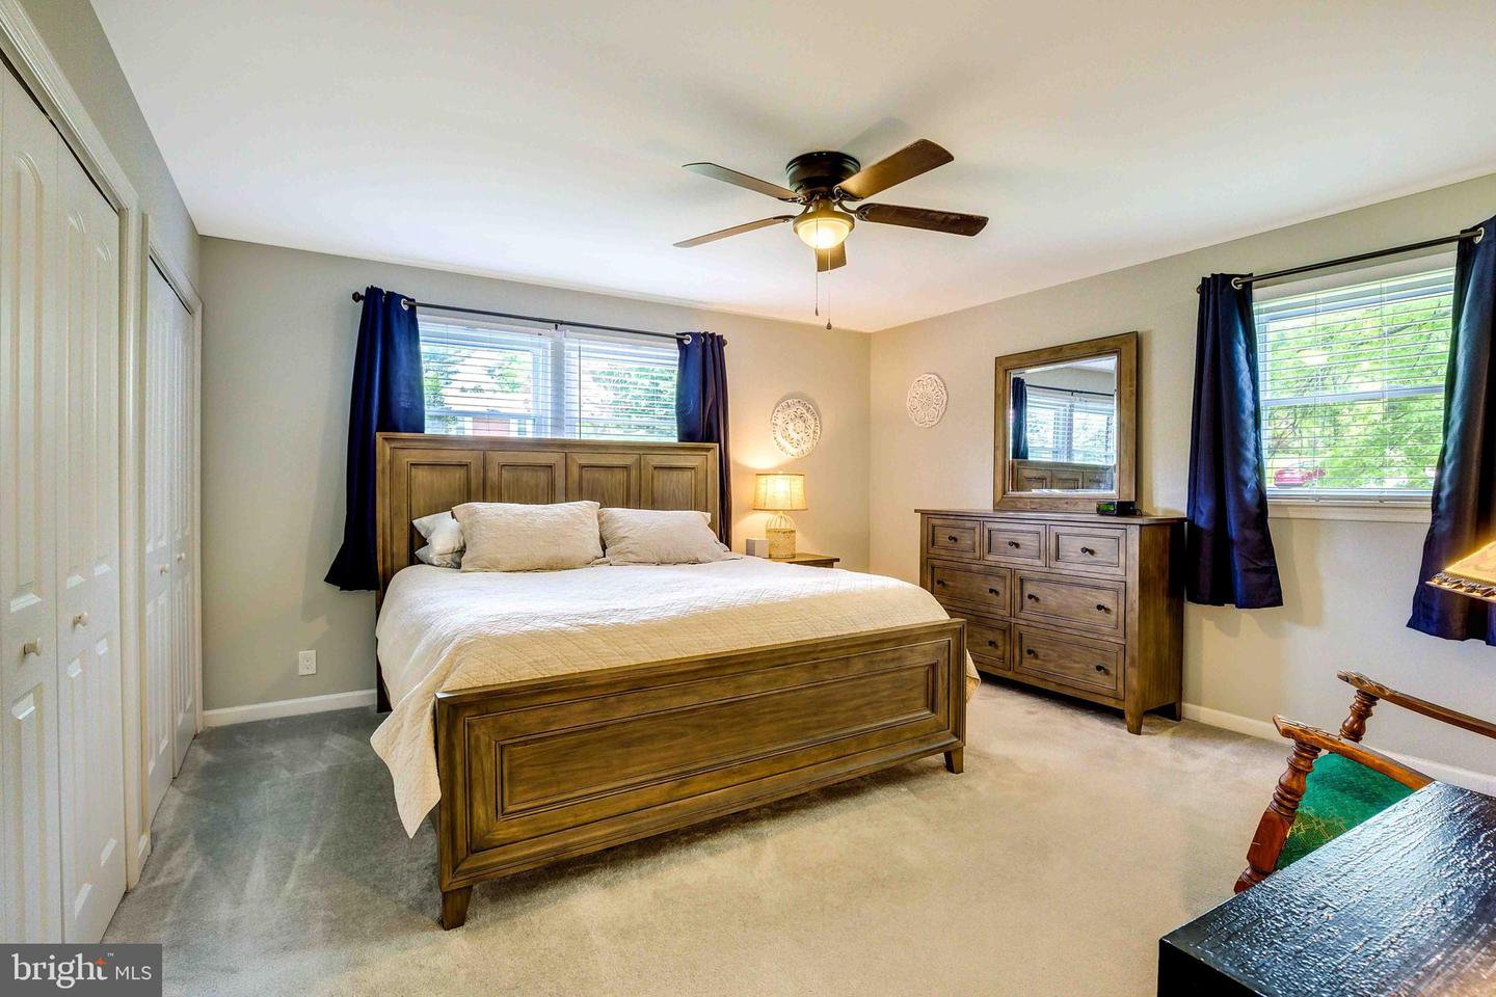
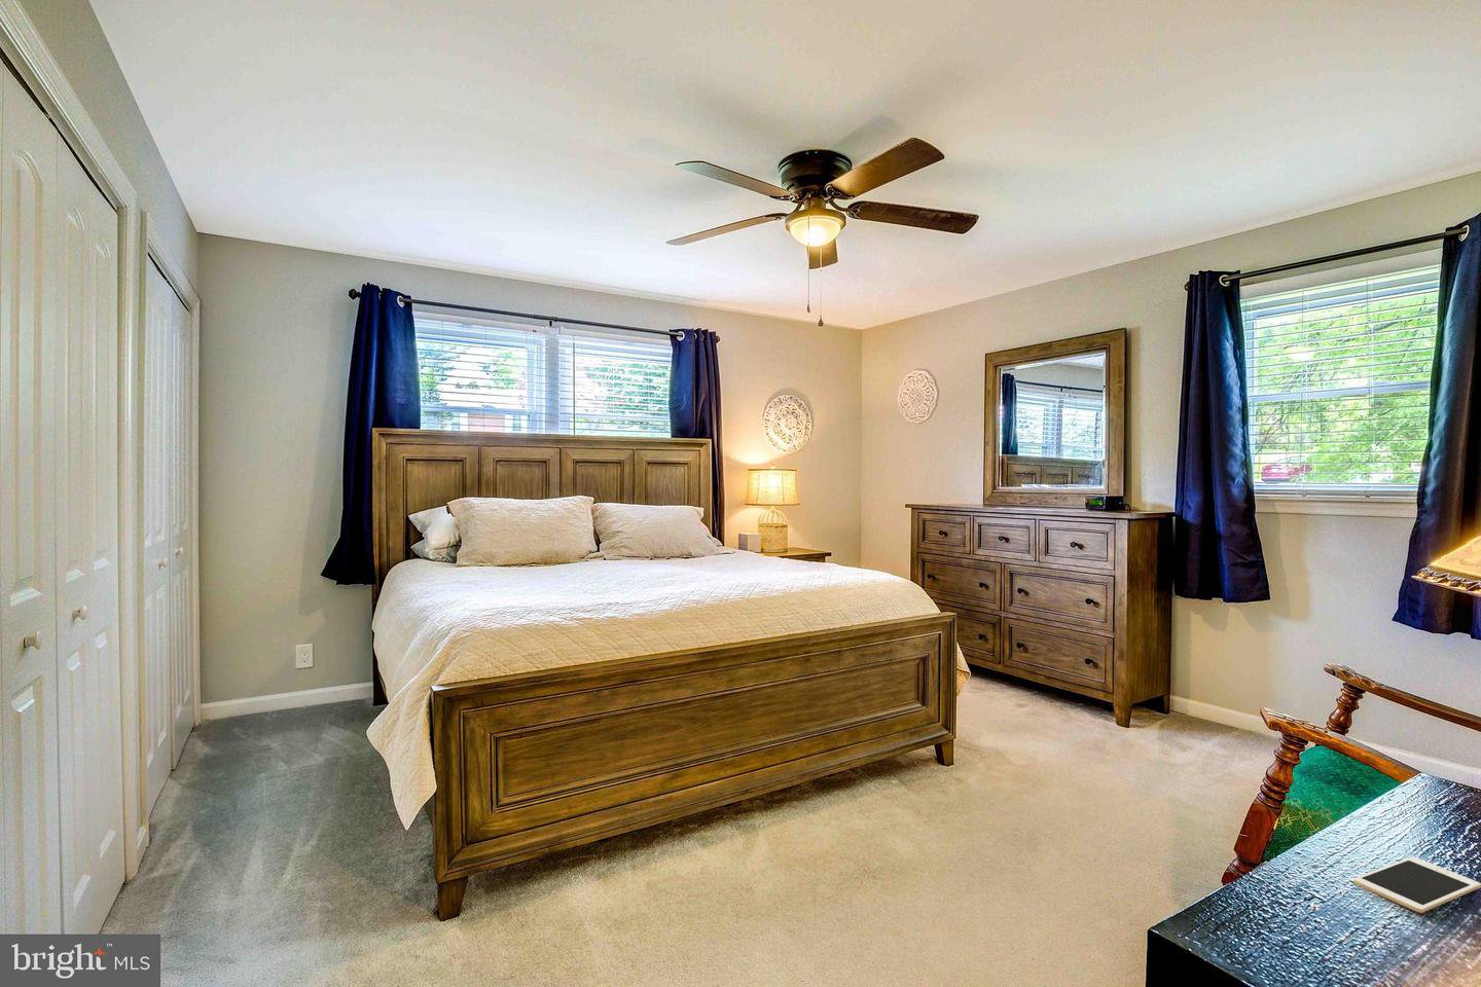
+ cell phone [1352,856,1481,914]
